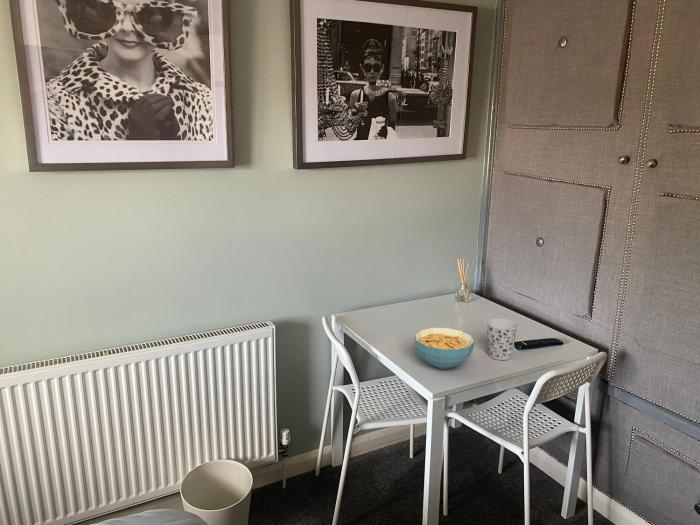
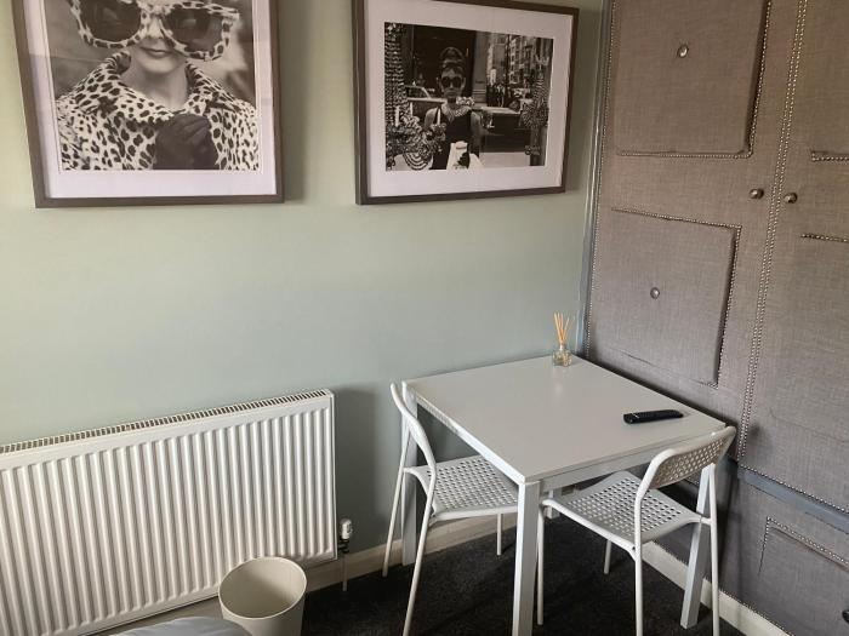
- cereal bowl [413,327,476,370]
- cup [486,318,519,361]
